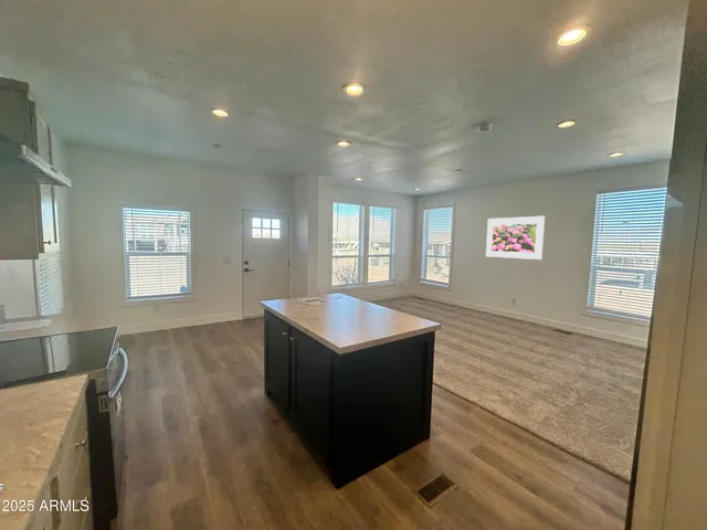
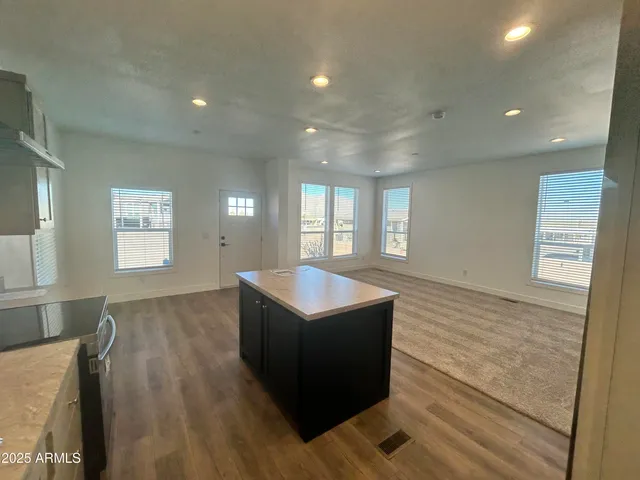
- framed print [485,215,546,261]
